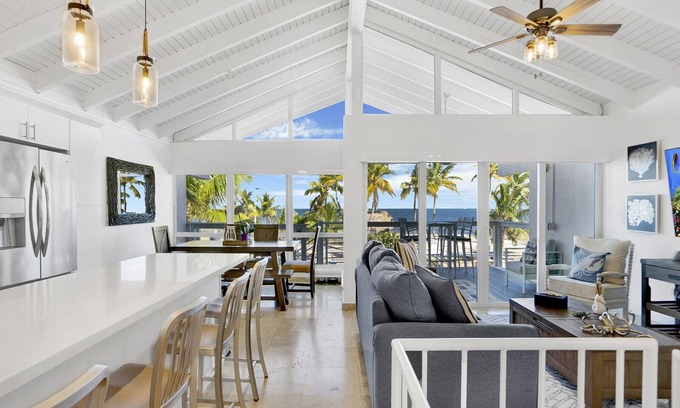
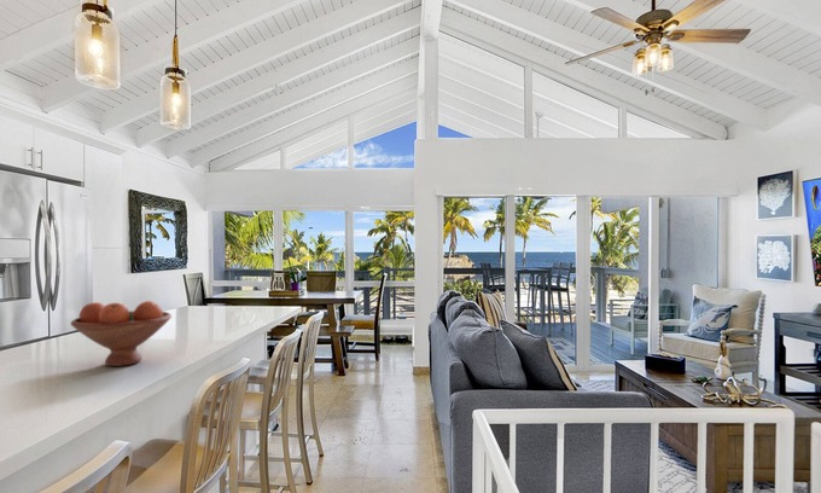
+ fruit bowl [69,300,173,367]
